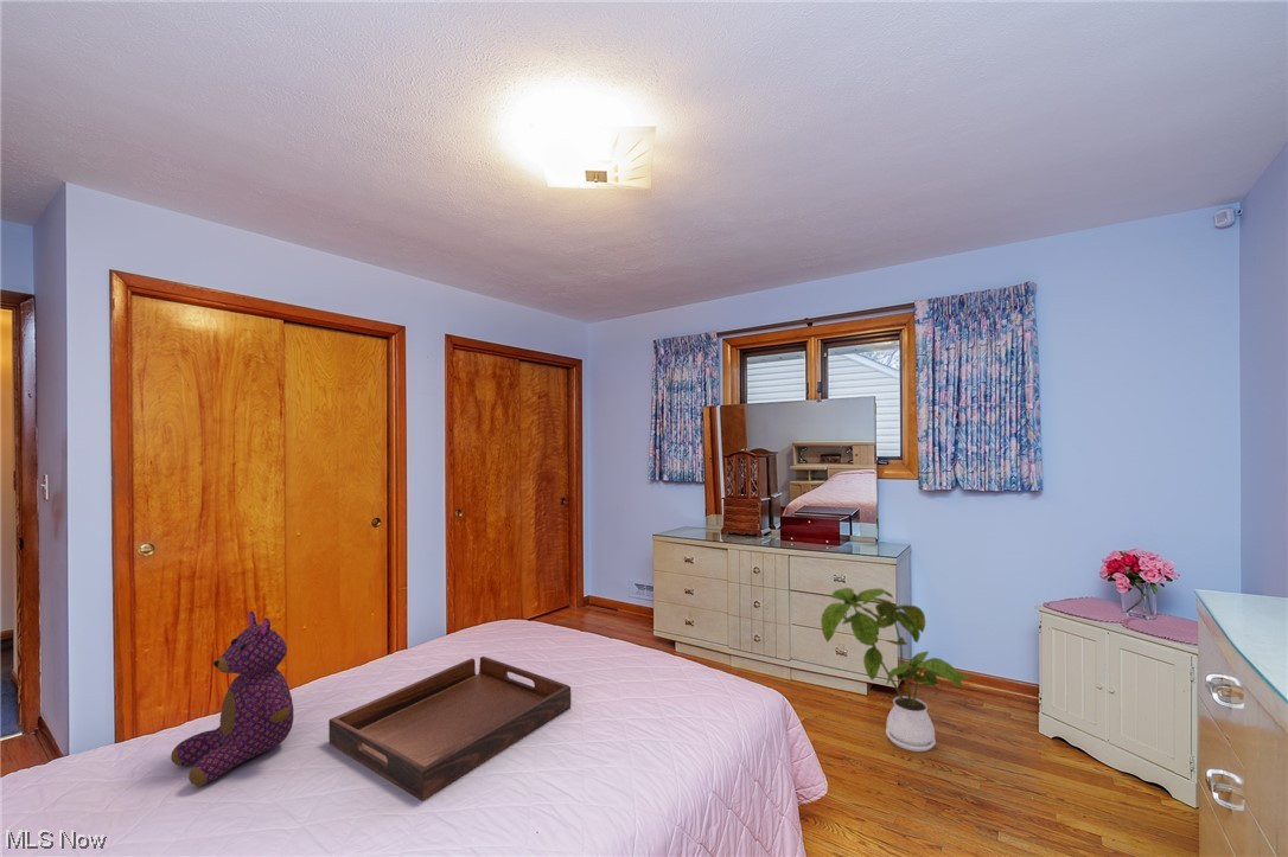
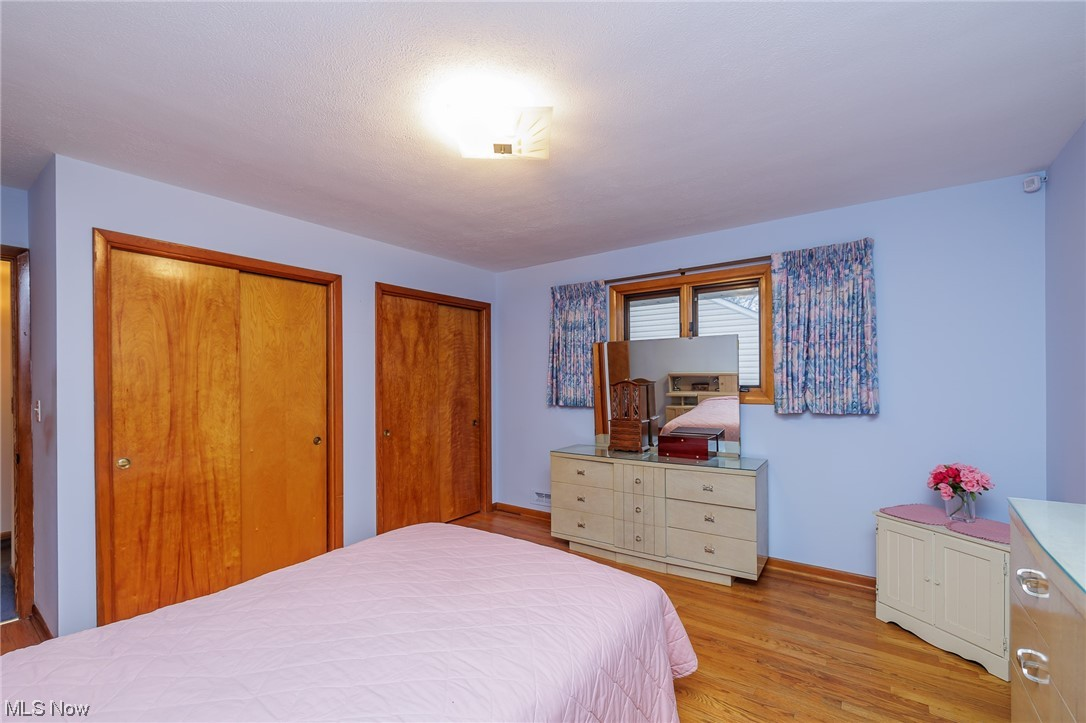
- serving tray [327,655,572,802]
- teddy bear [170,610,294,787]
- house plant [820,587,974,753]
